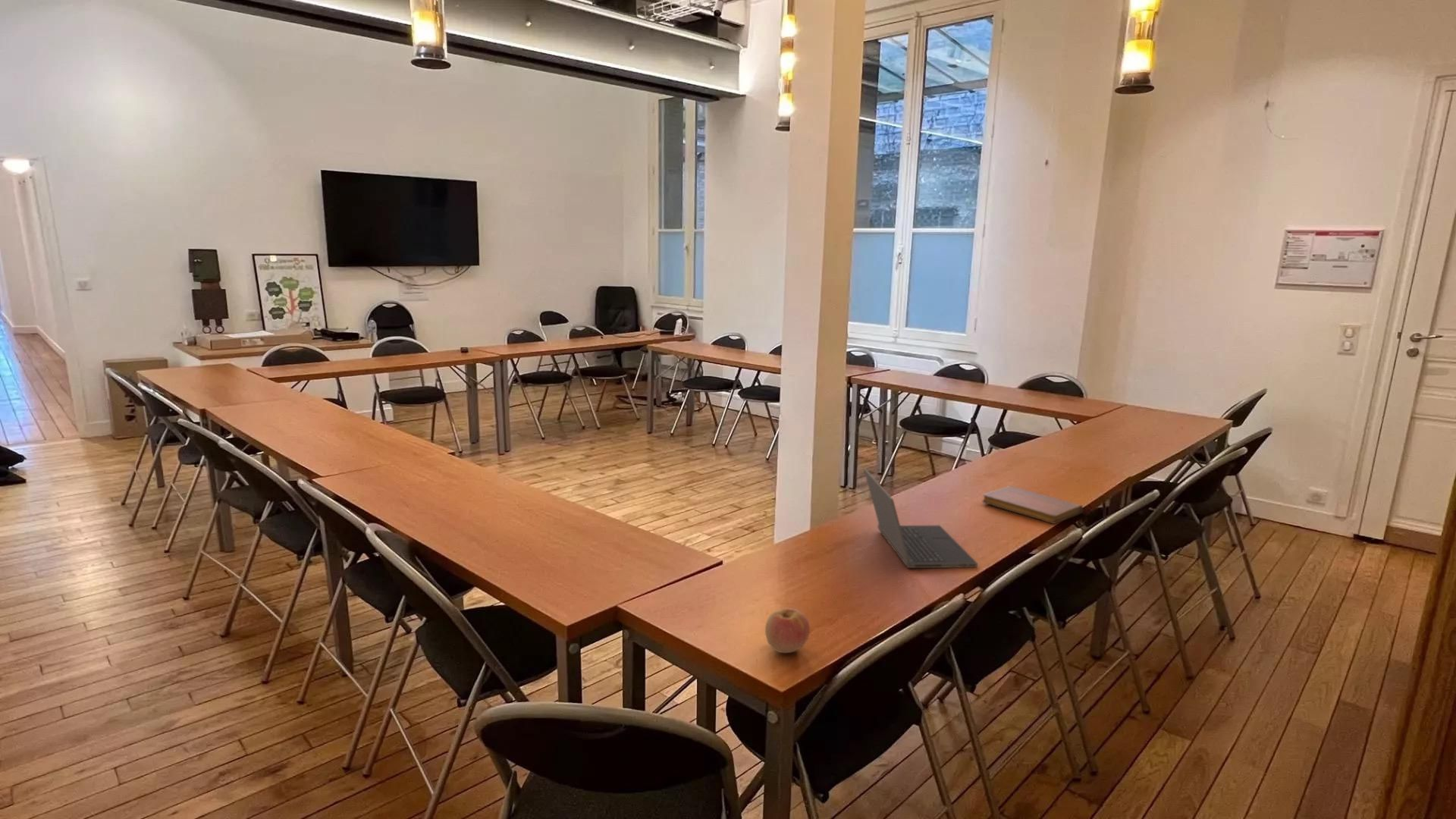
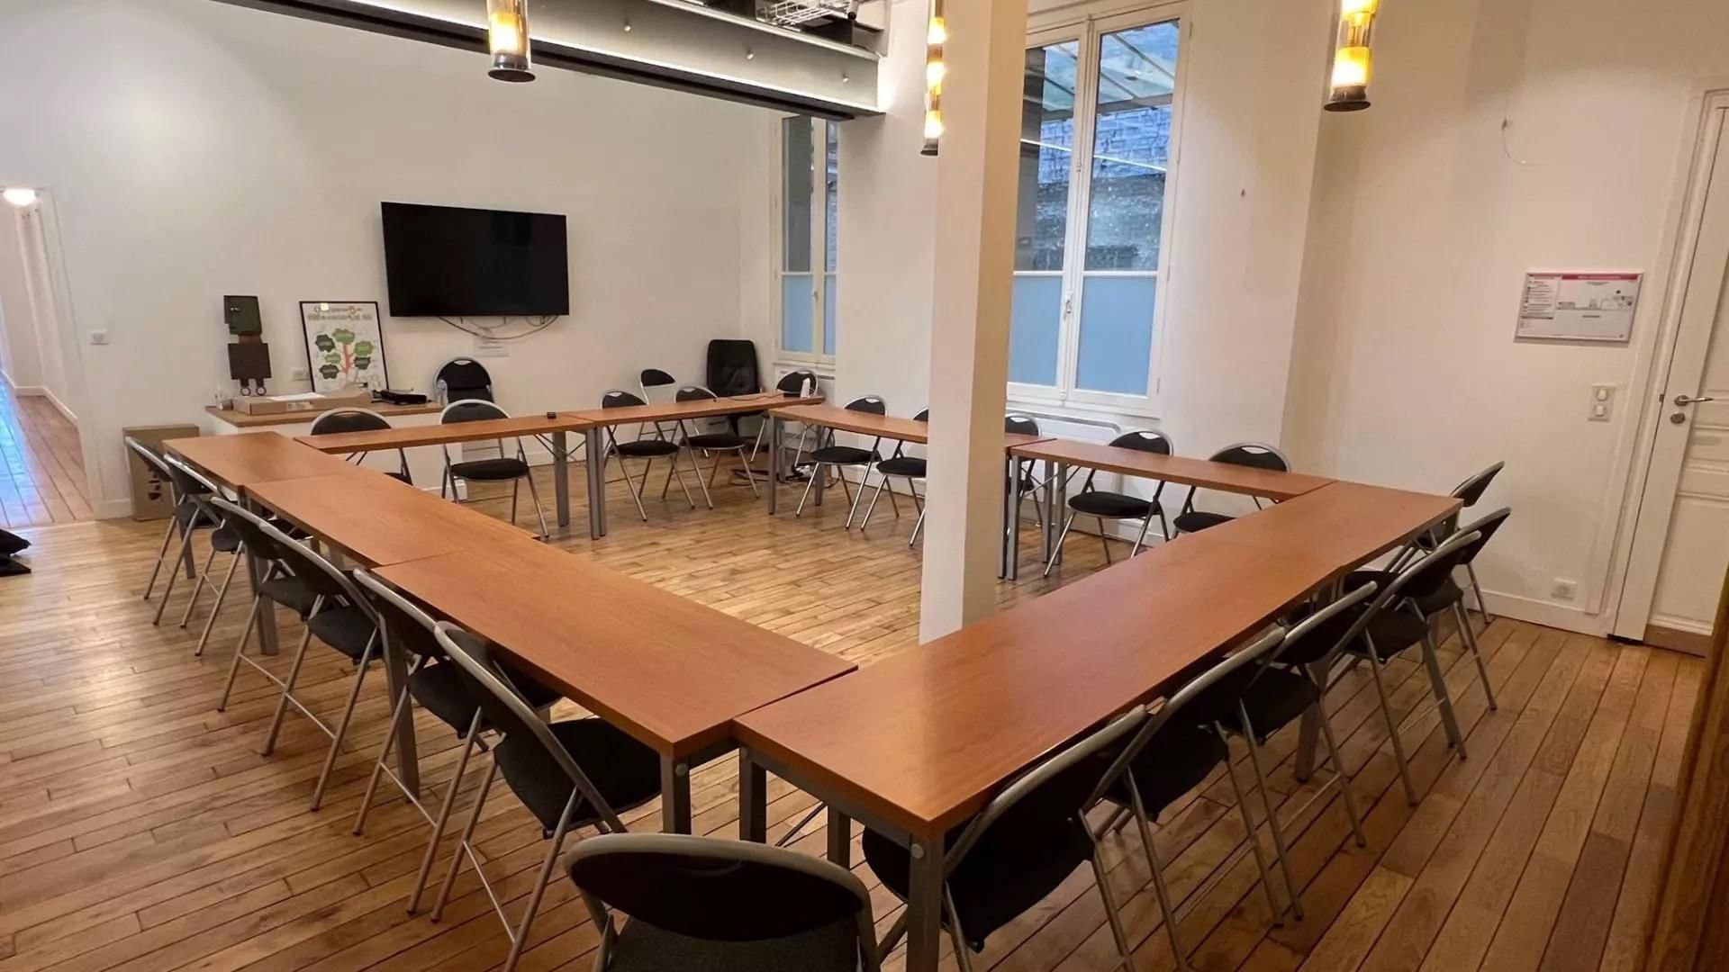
- notebook [982,485,1084,525]
- apple [764,607,811,654]
- laptop computer [863,467,978,569]
